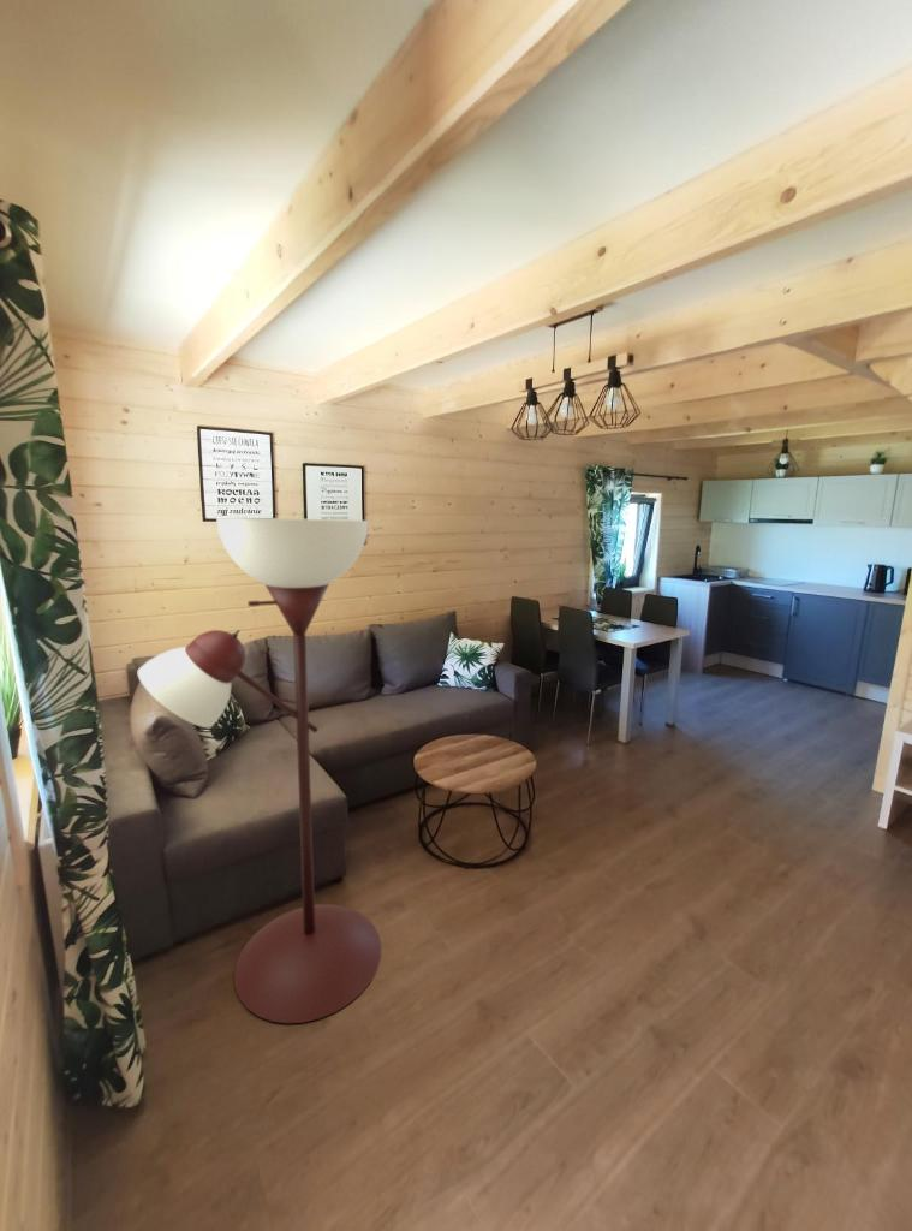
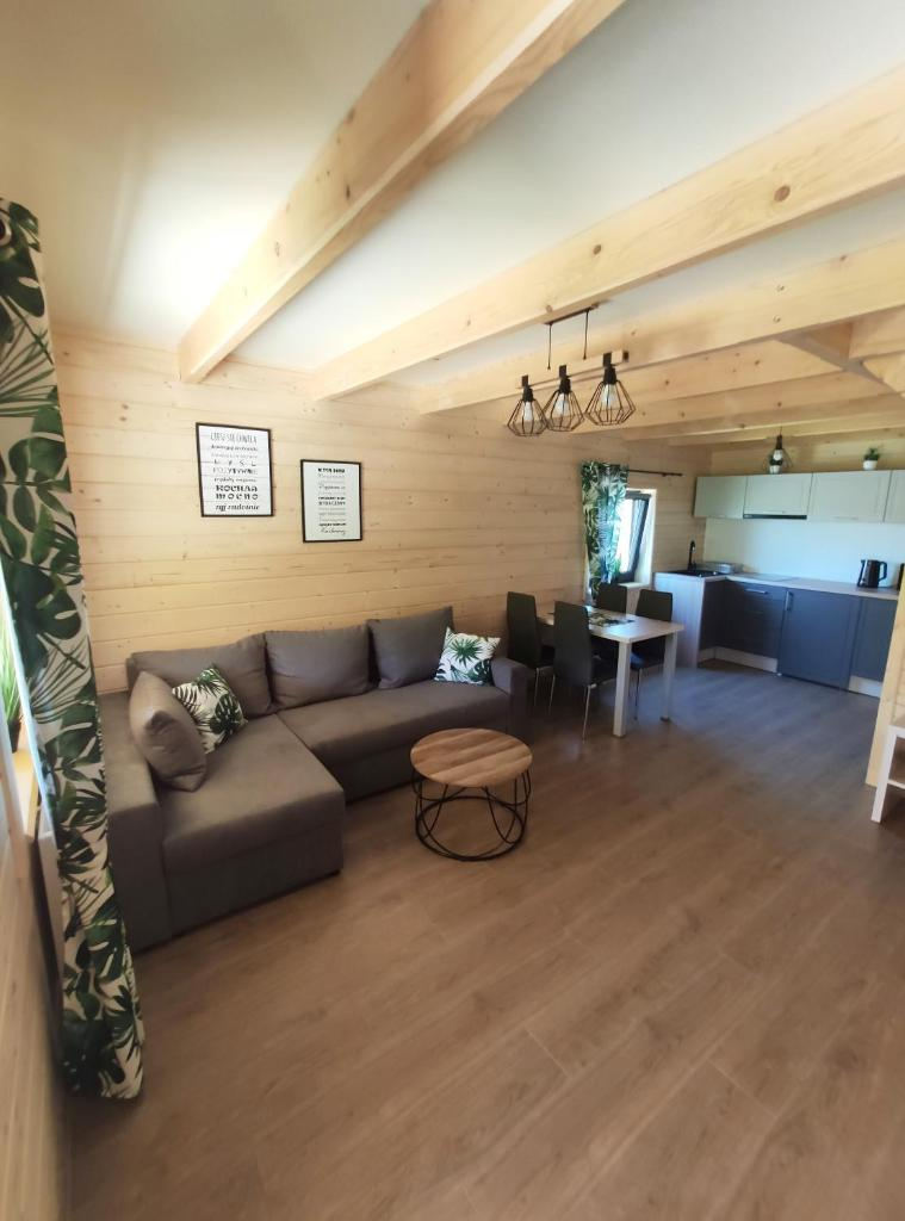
- floor lamp [137,517,382,1024]
